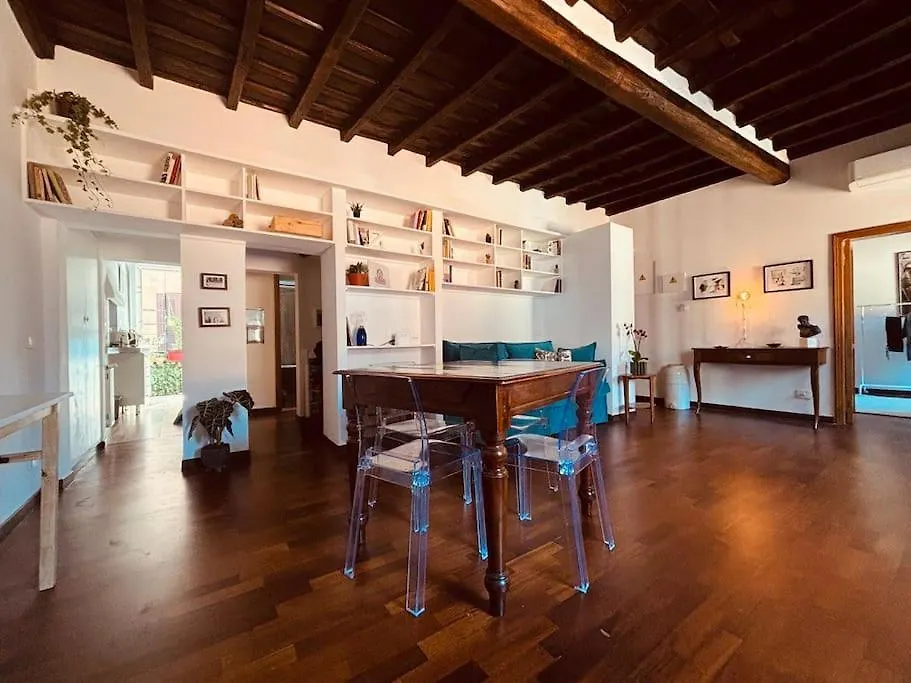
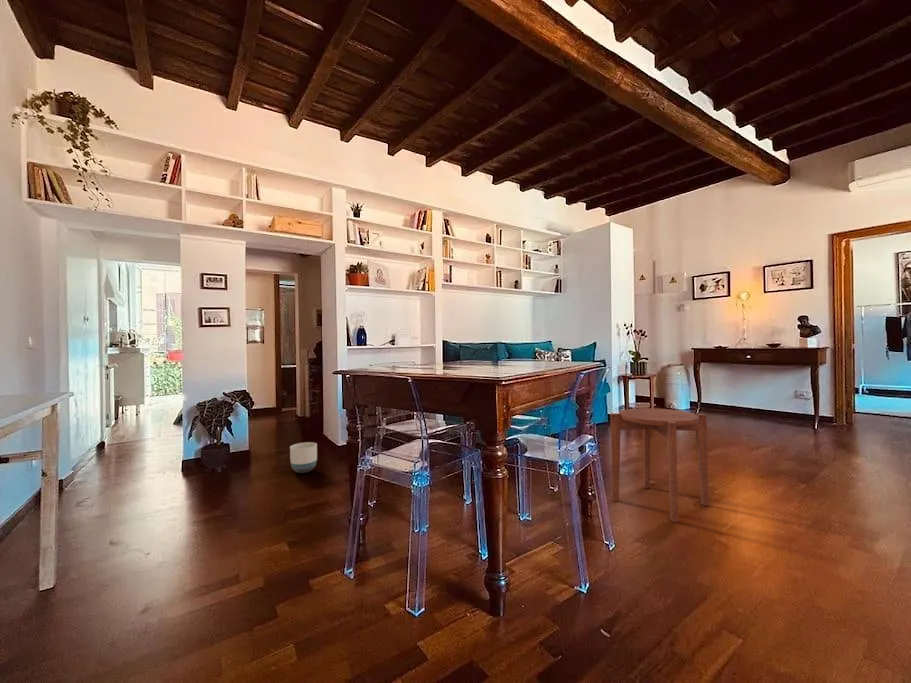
+ planter [289,441,318,474]
+ side table [609,406,710,523]
